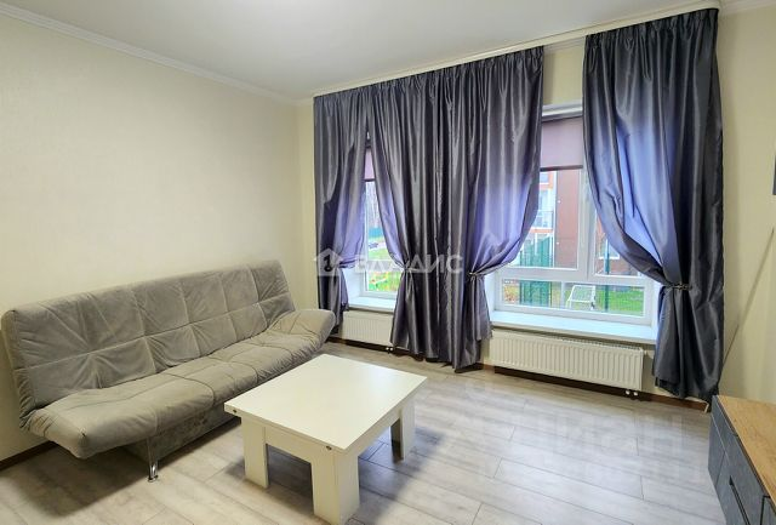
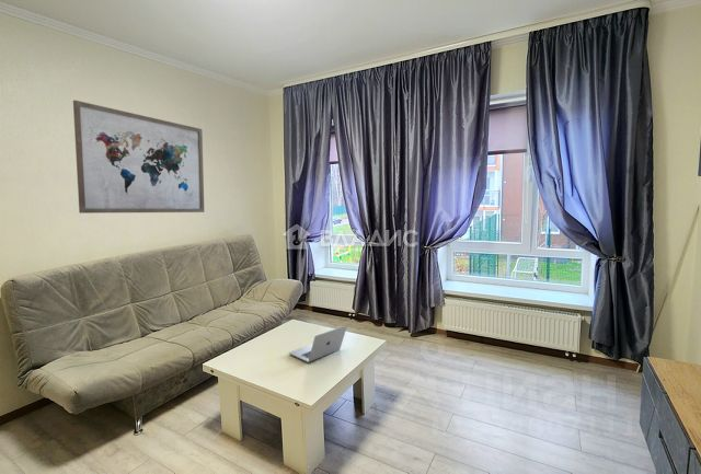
+ laptop [288,324,348,363]
+ wall art [72,100,206,215]
